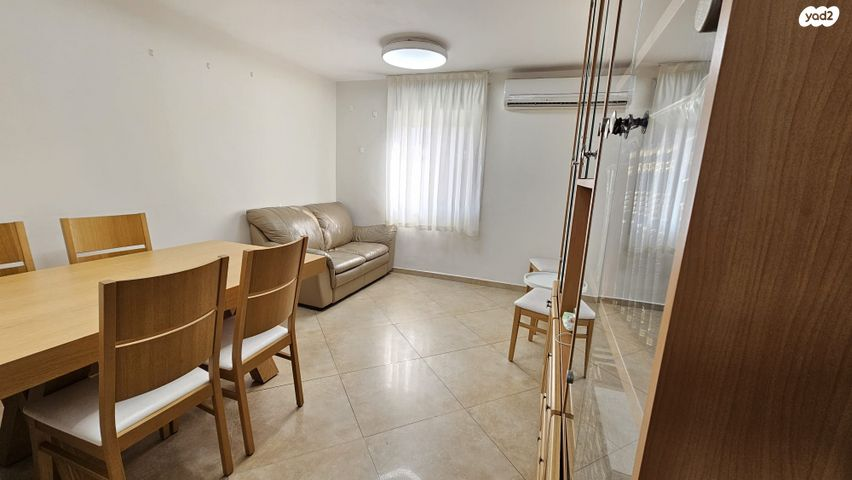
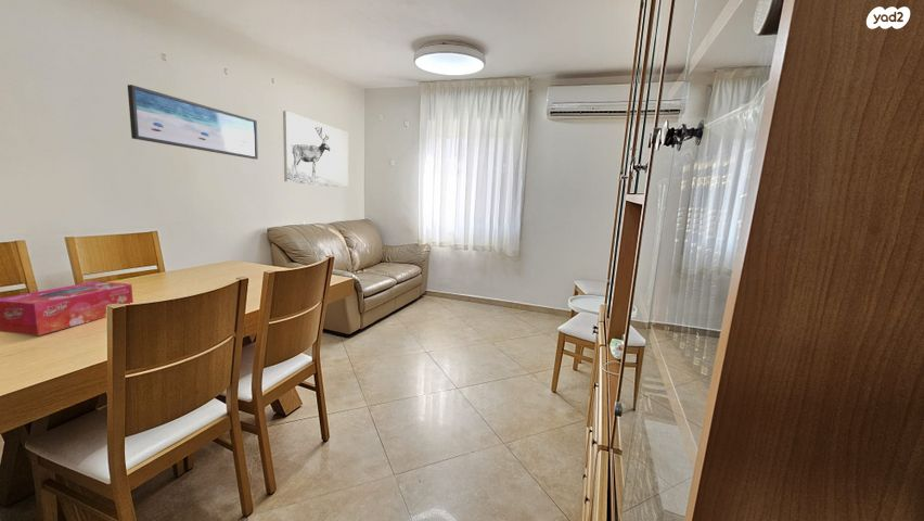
+ wall art [282,110,349,189]
+ tissue box [0,280,134,336]
+ wall art [127,84,259,161]
